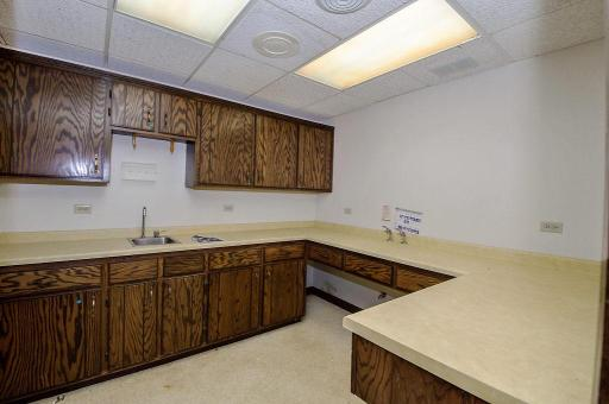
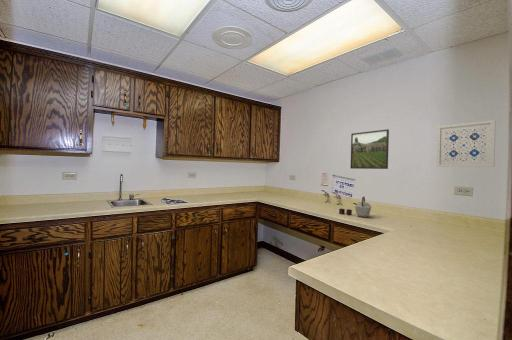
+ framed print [350,128,390,170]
+ wall art [436,119,497,168]
+ kettle [338,196,372,218]
